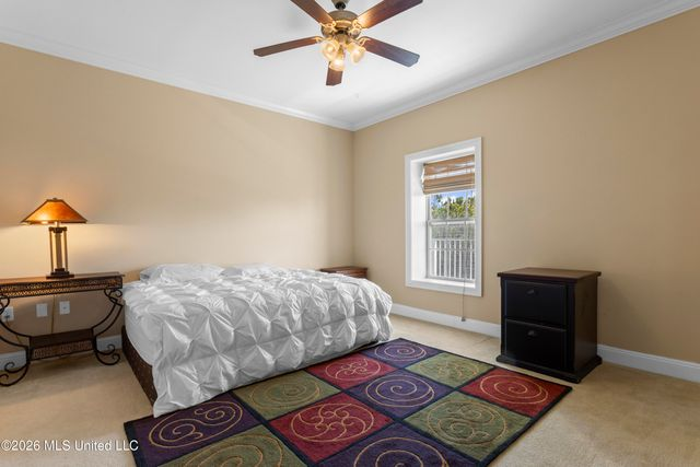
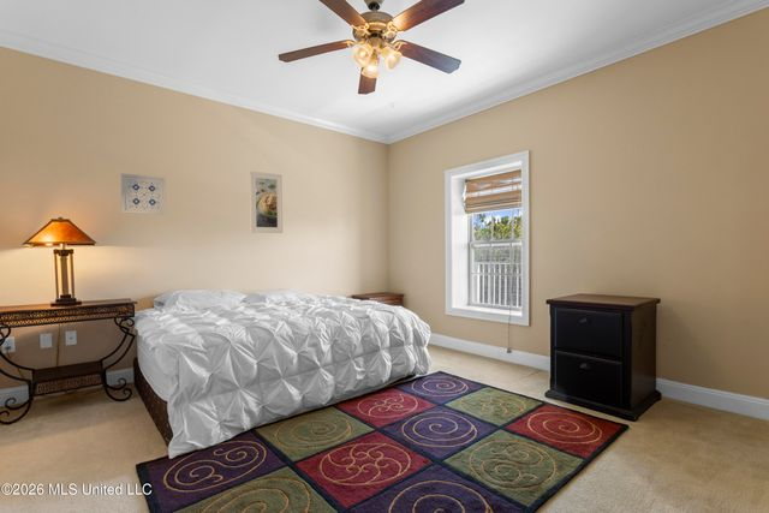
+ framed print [248,171,284,234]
+ wall art [120,172,167,216]
